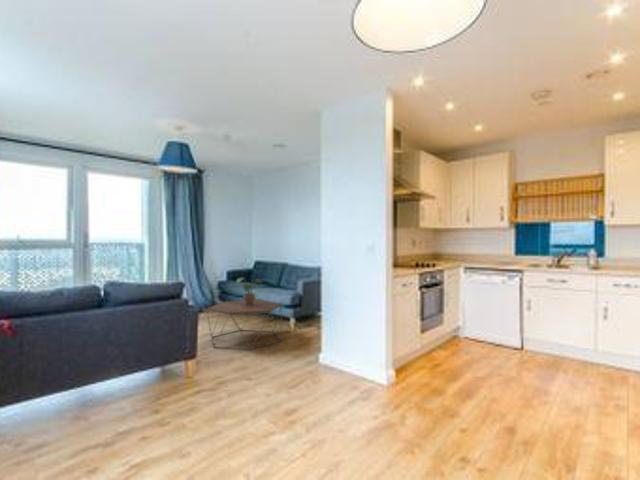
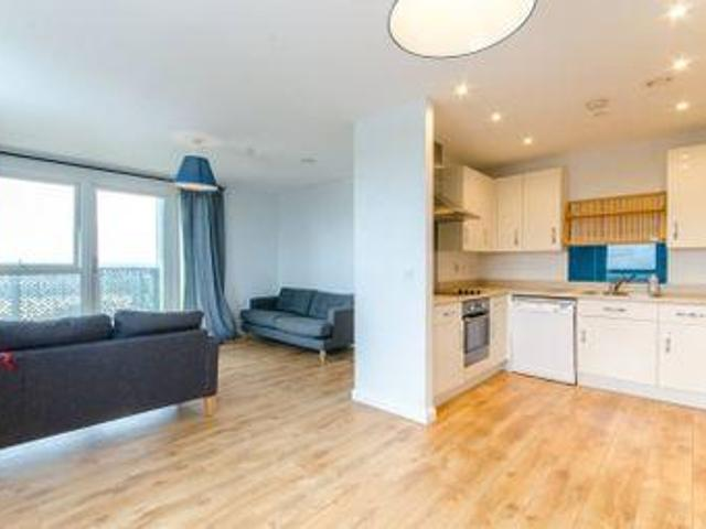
- coffee table [206,299,283,350]
- potted plant [236,276,263,305]
